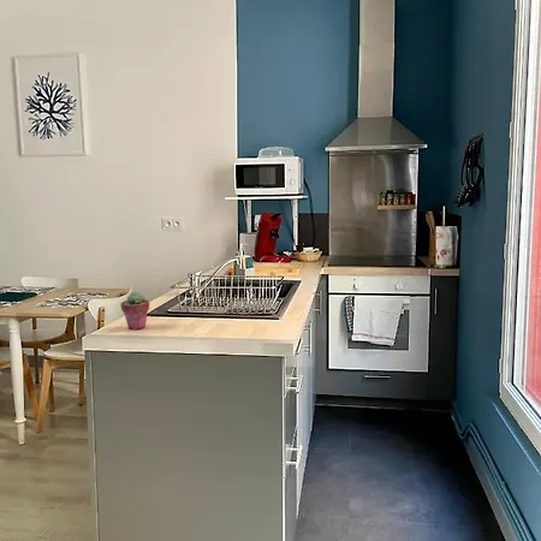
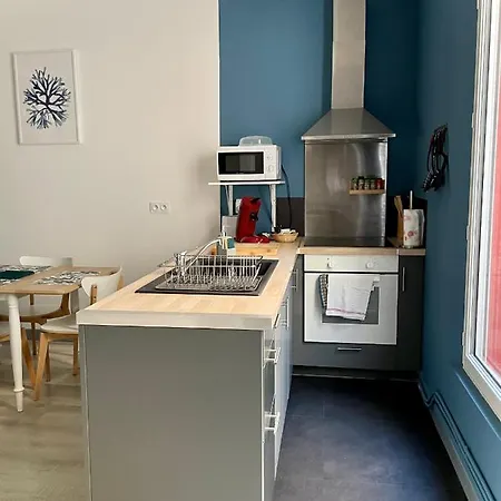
- potted succulent [119,291,150,331]
